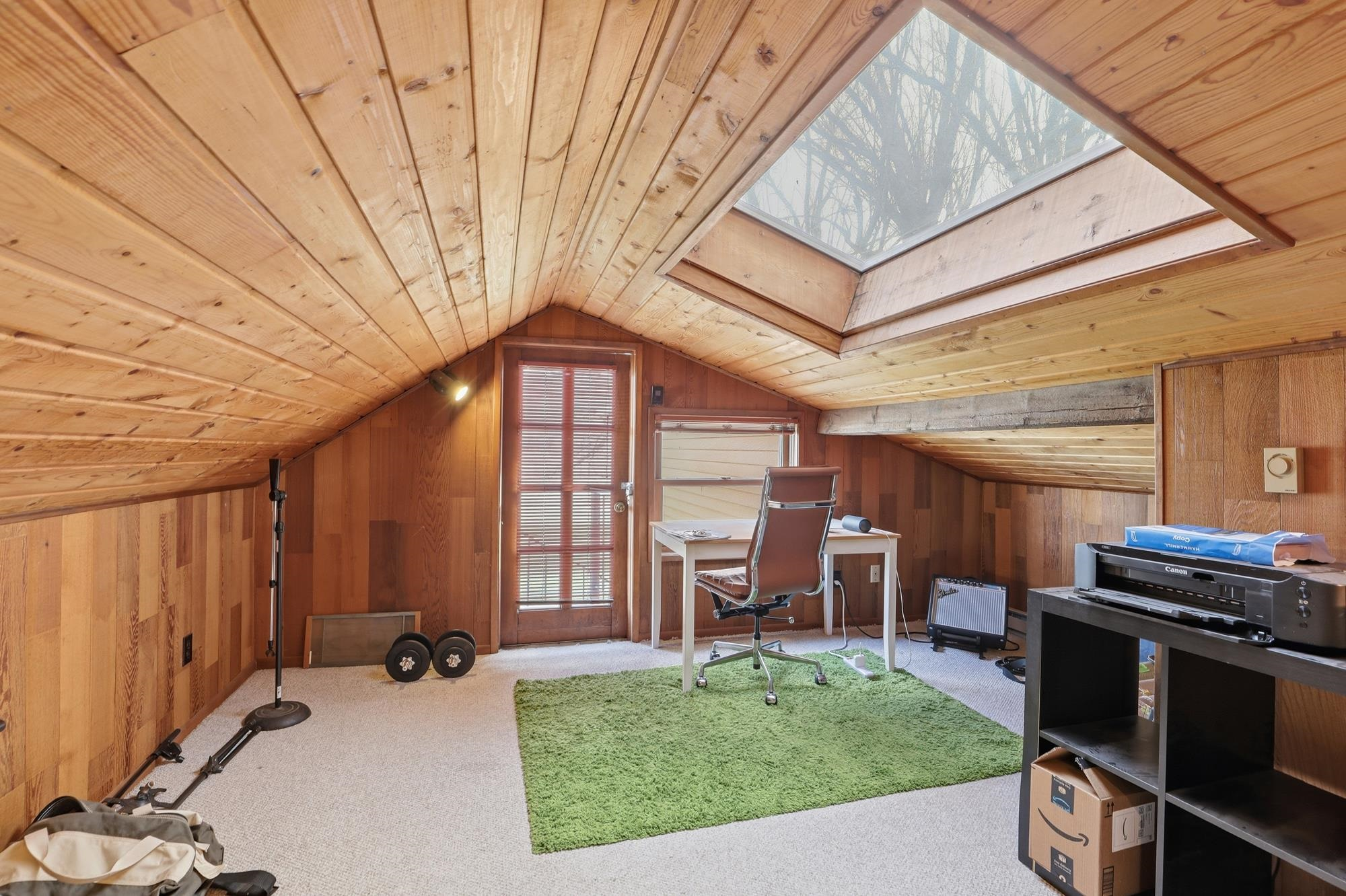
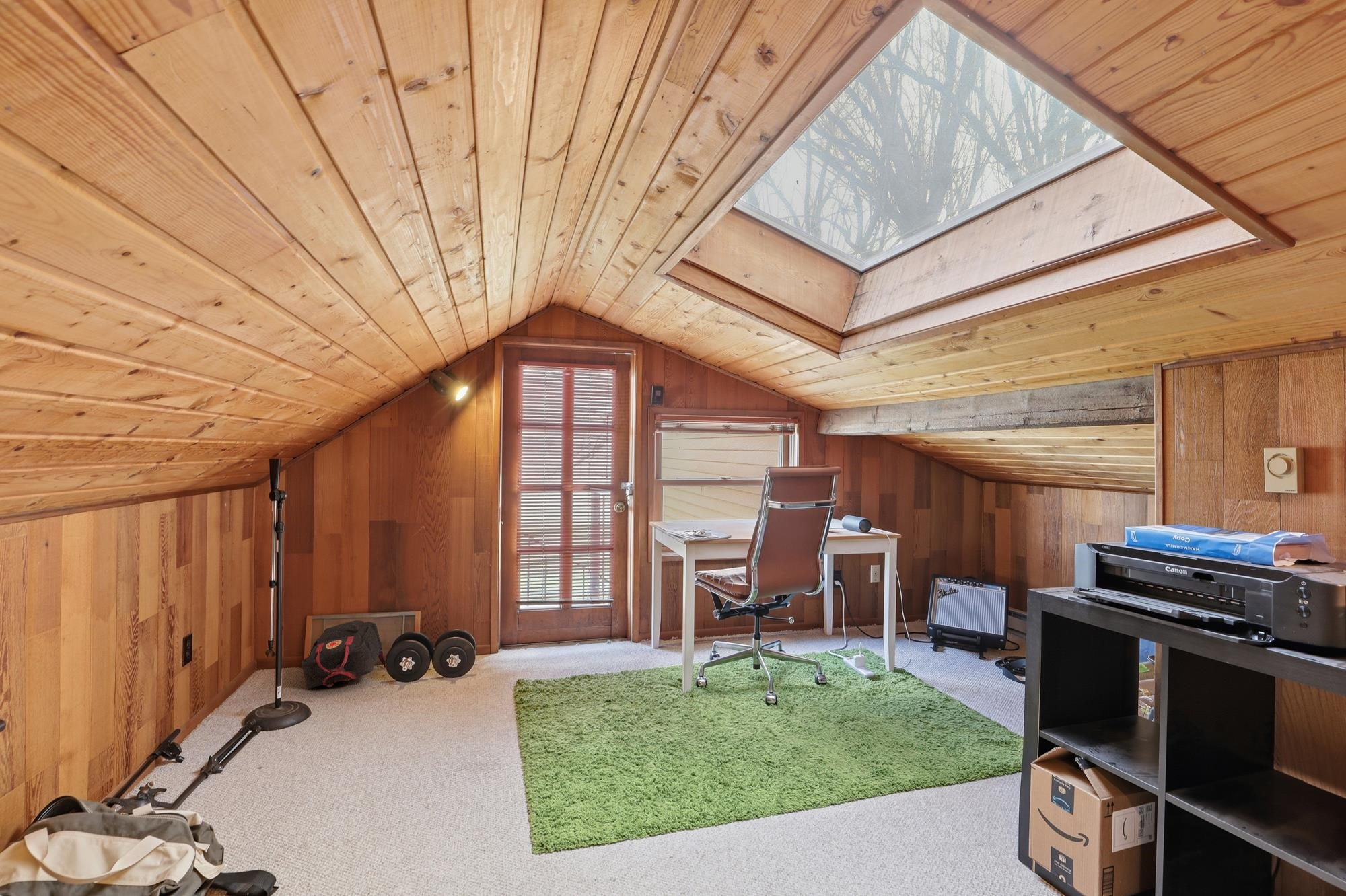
+ backpack [302,620,386,689]
